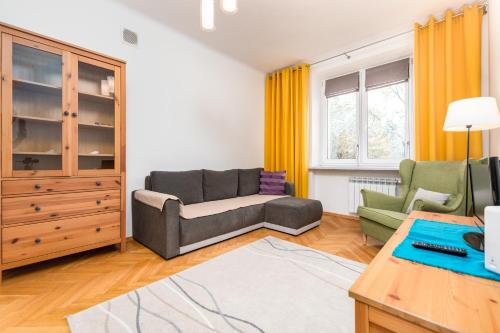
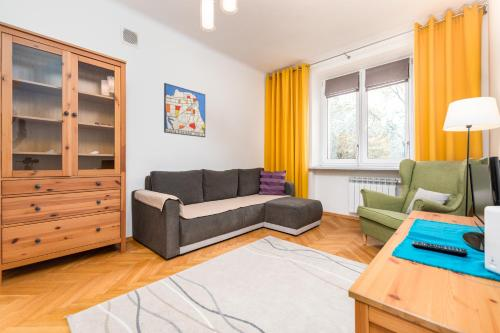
+ wall art [163,82,206,138]
